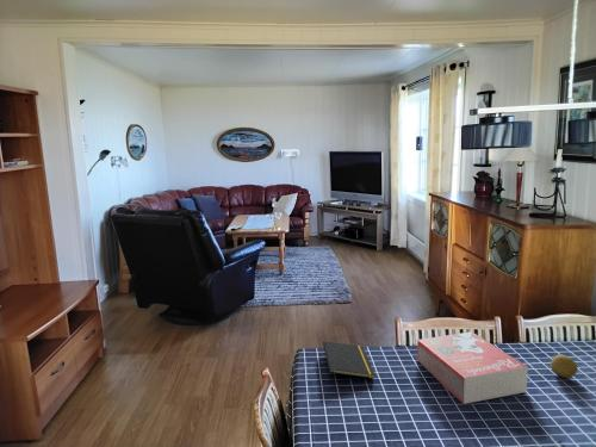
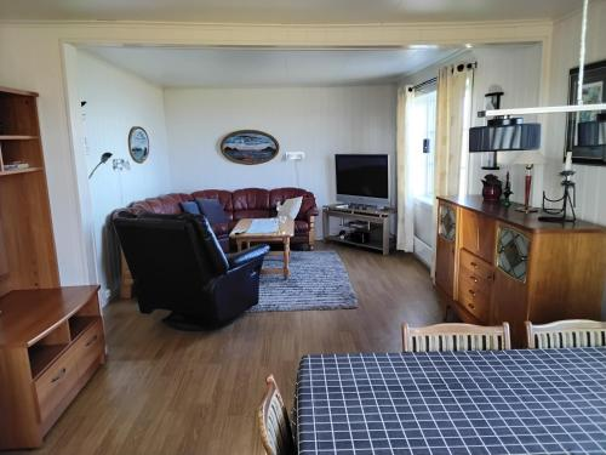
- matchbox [416,330,529,405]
- fruit [550,353,578,379]
- notepad [322,340,377,383]
